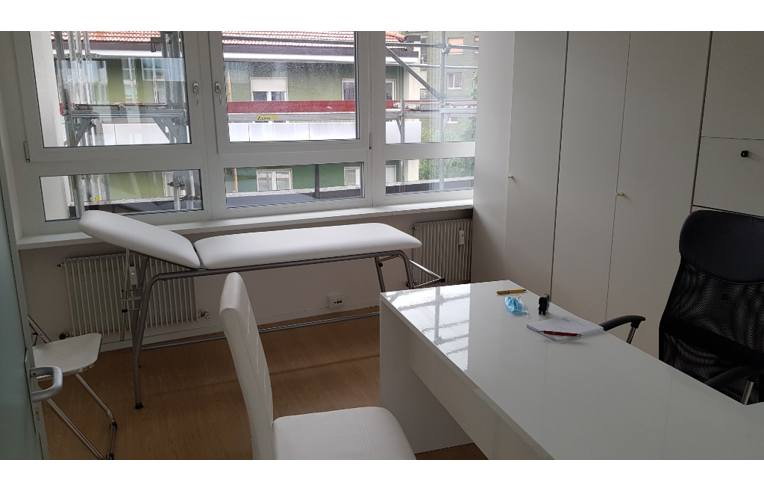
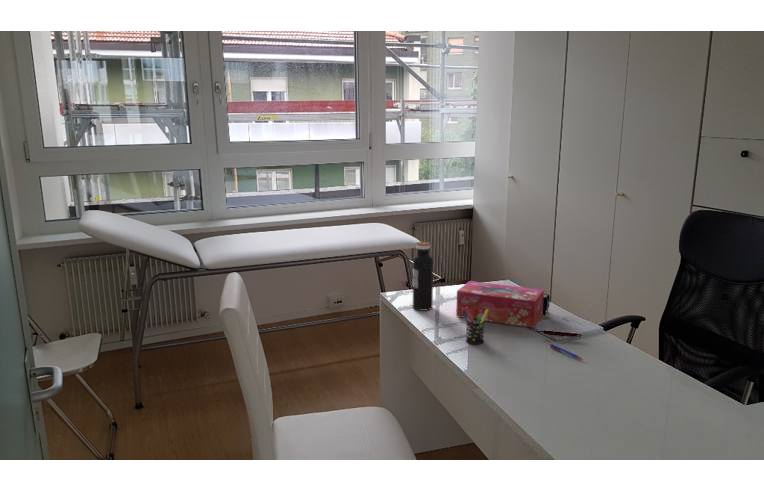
+ pen [548,342,584,361]
+ pen holder [462,307,489,345]
+ water bottle [412,241,434,311]
+ tissue box [455,280,545,329]
